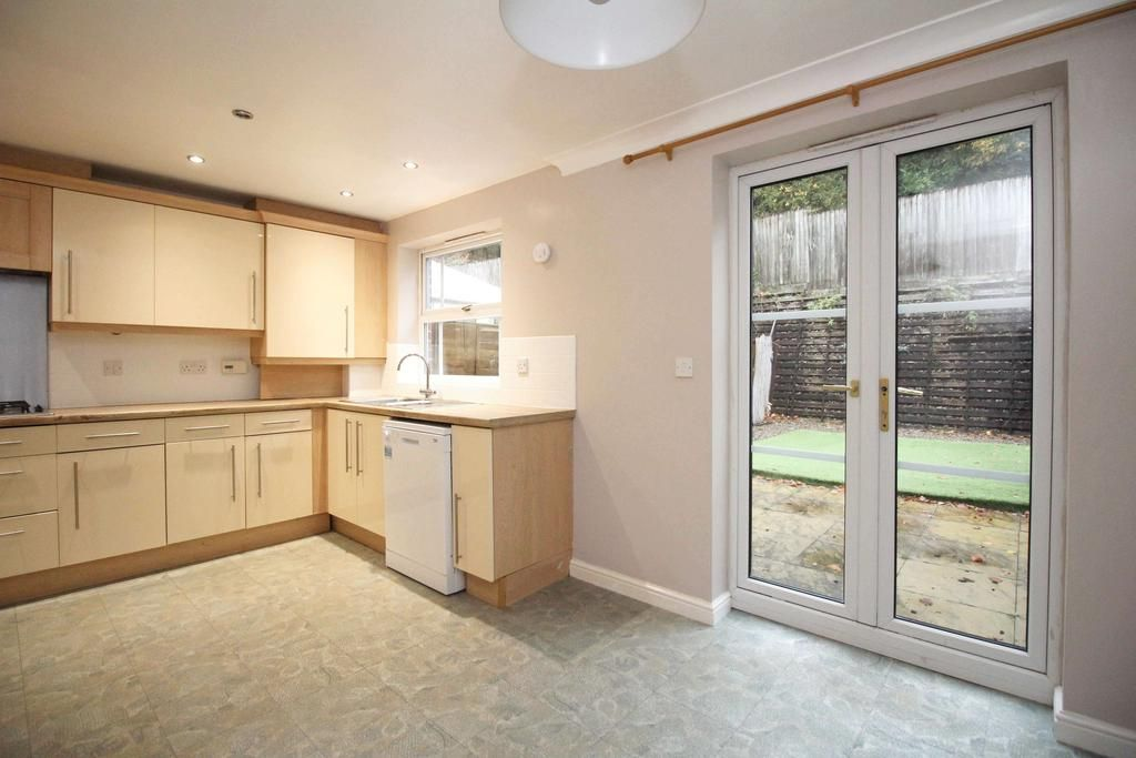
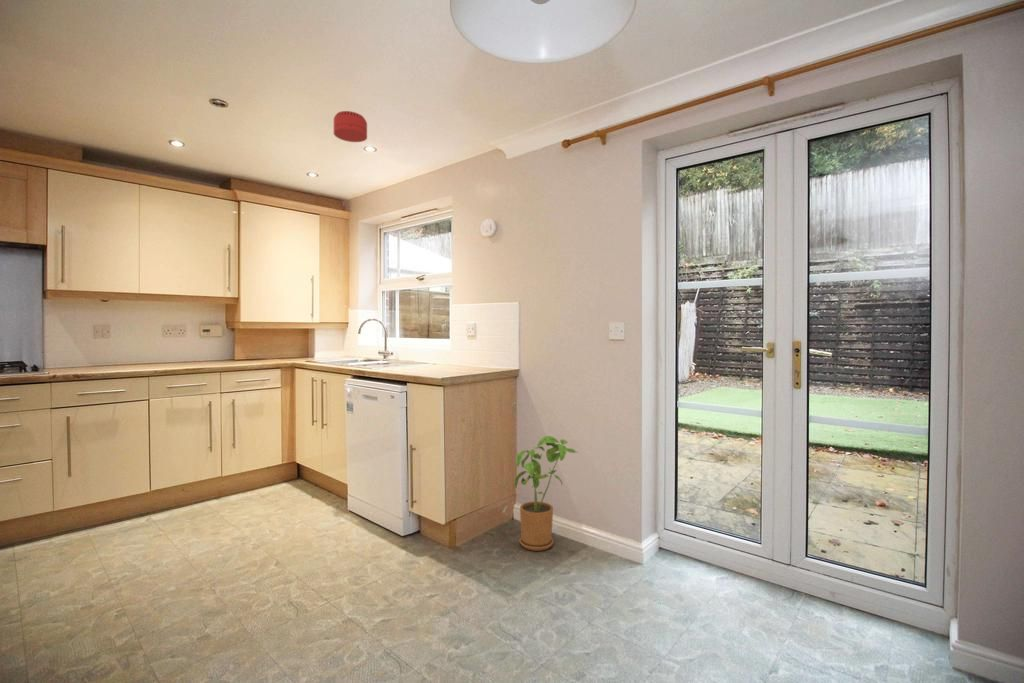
+ smoke detector [333,110,368,143]
+ house plant [514,435,578,552]
